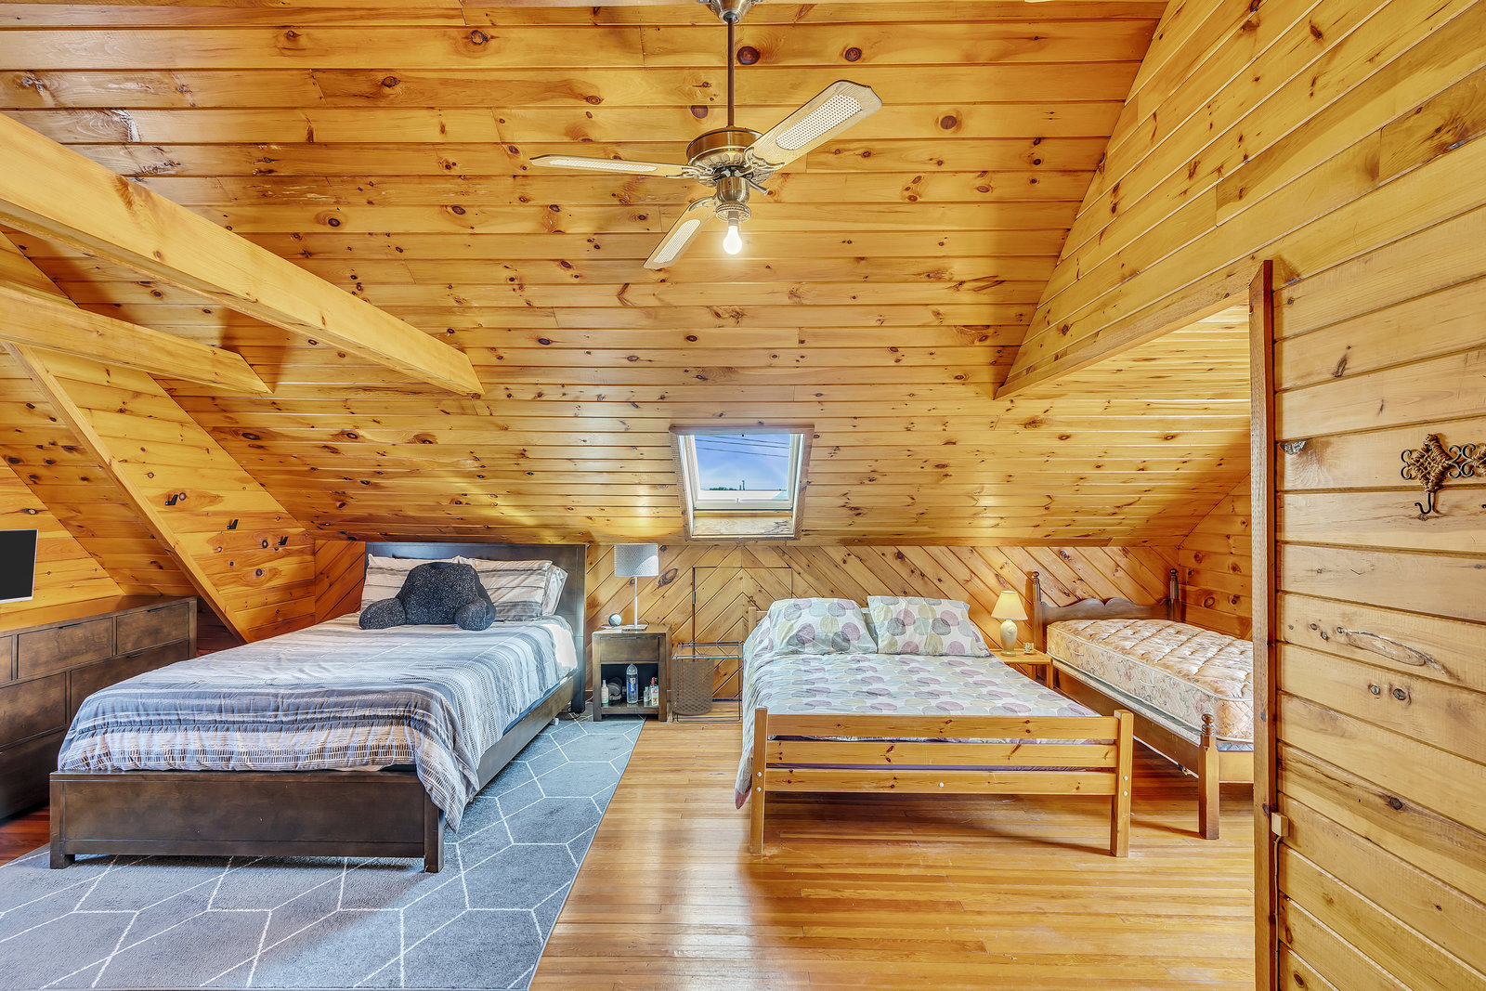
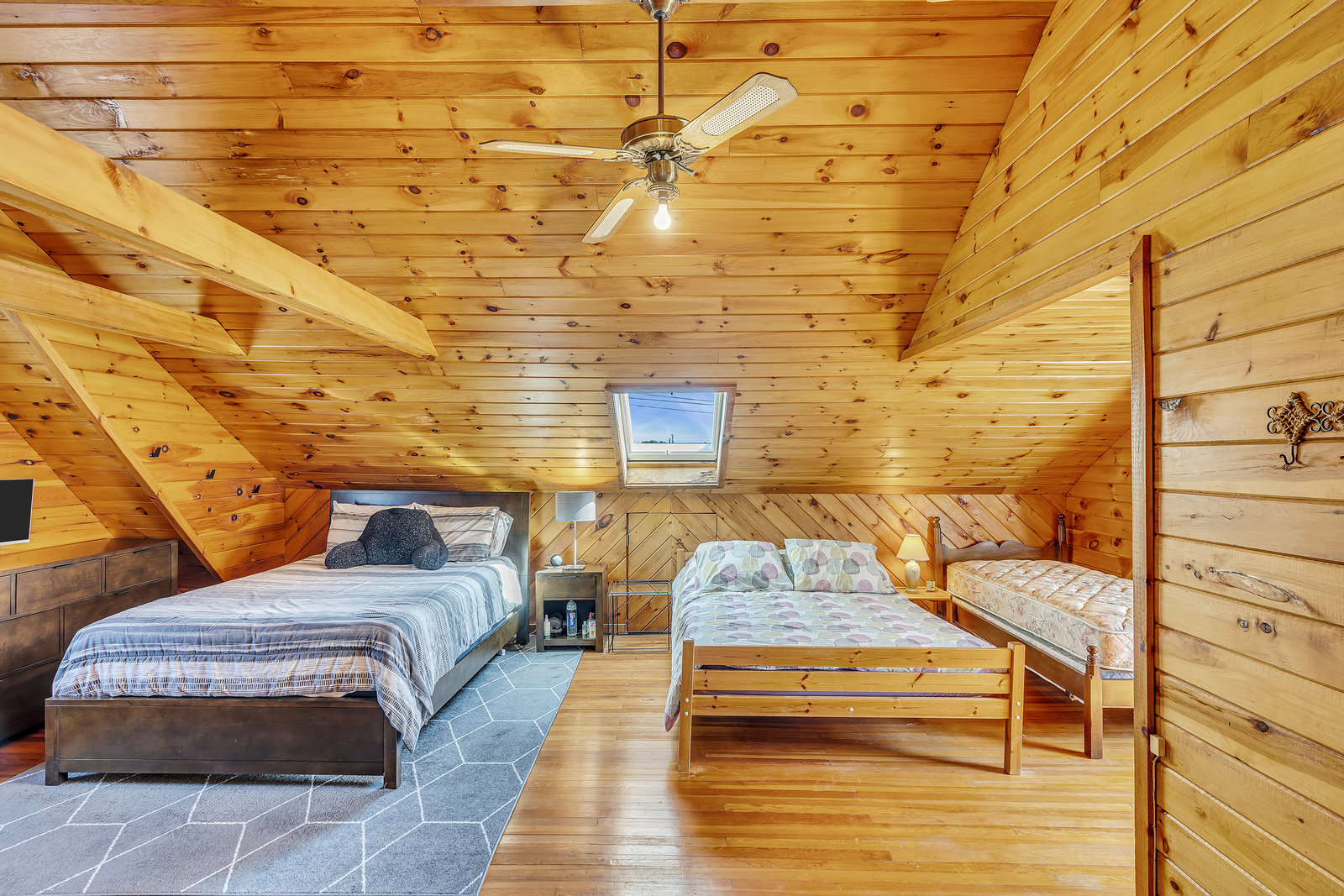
- waste bin [670,651,716,716]
